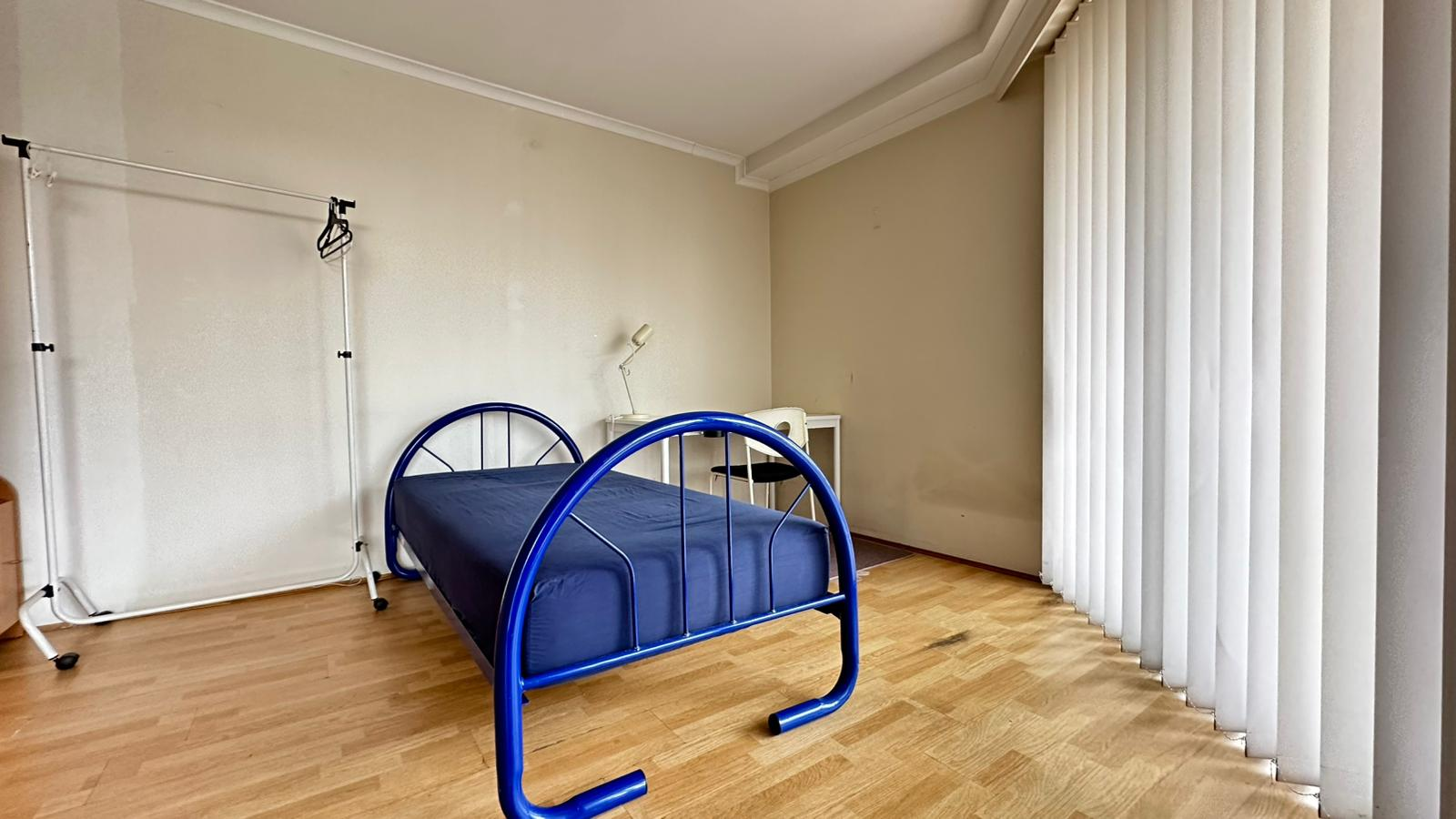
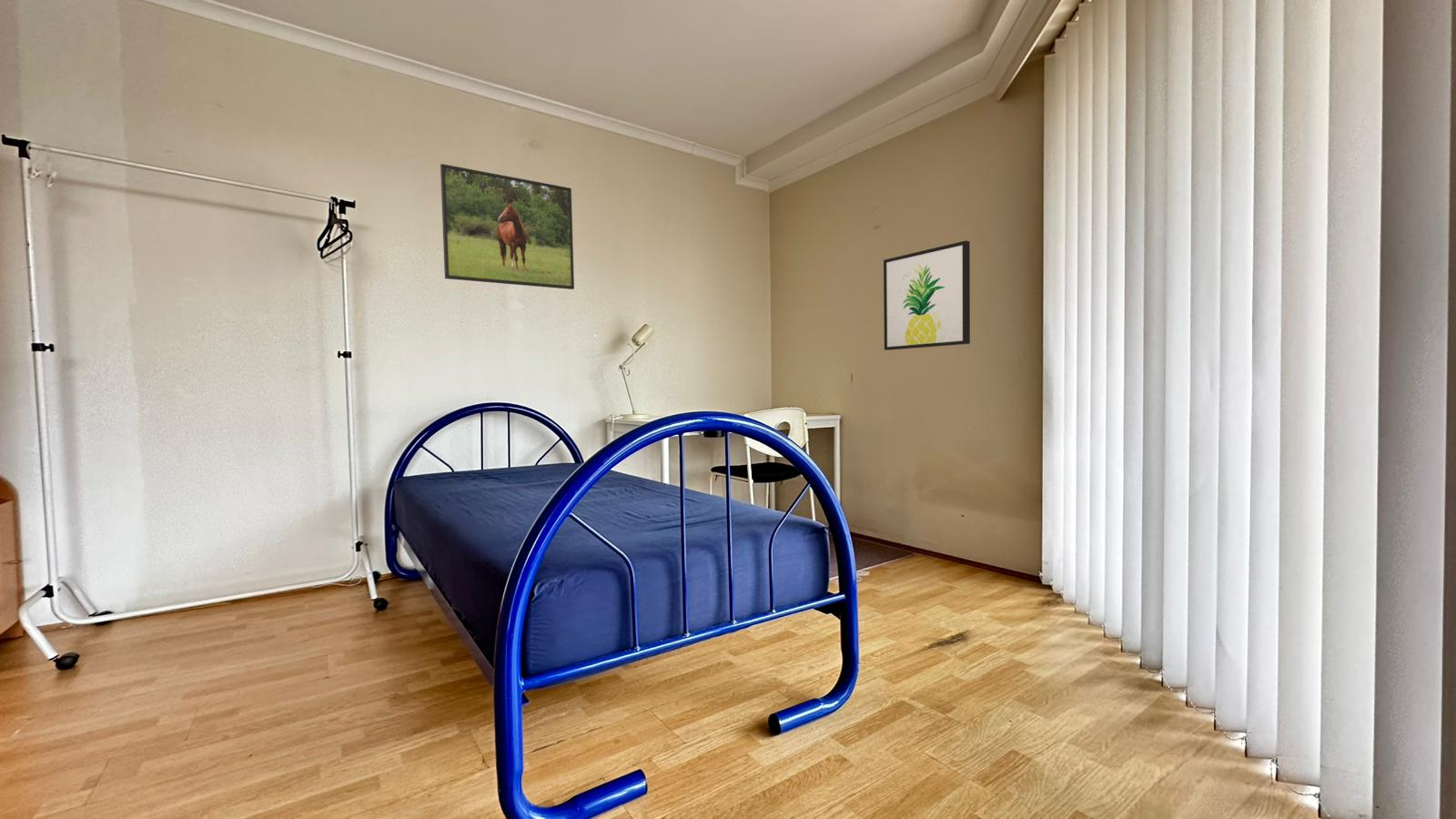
+ wall art [883,239,971,351]
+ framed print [440,163,575,290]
